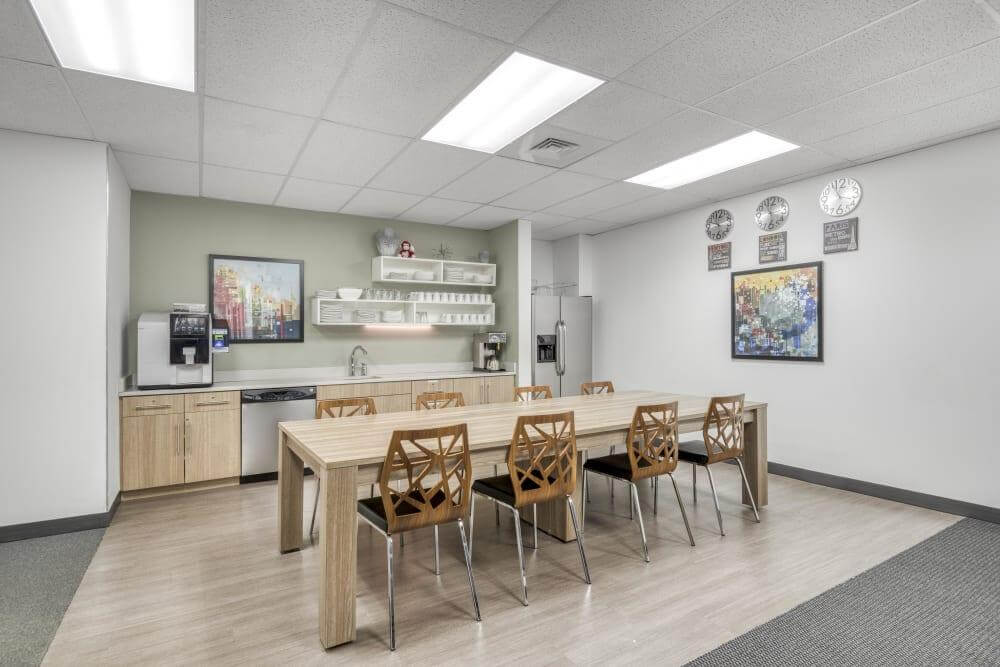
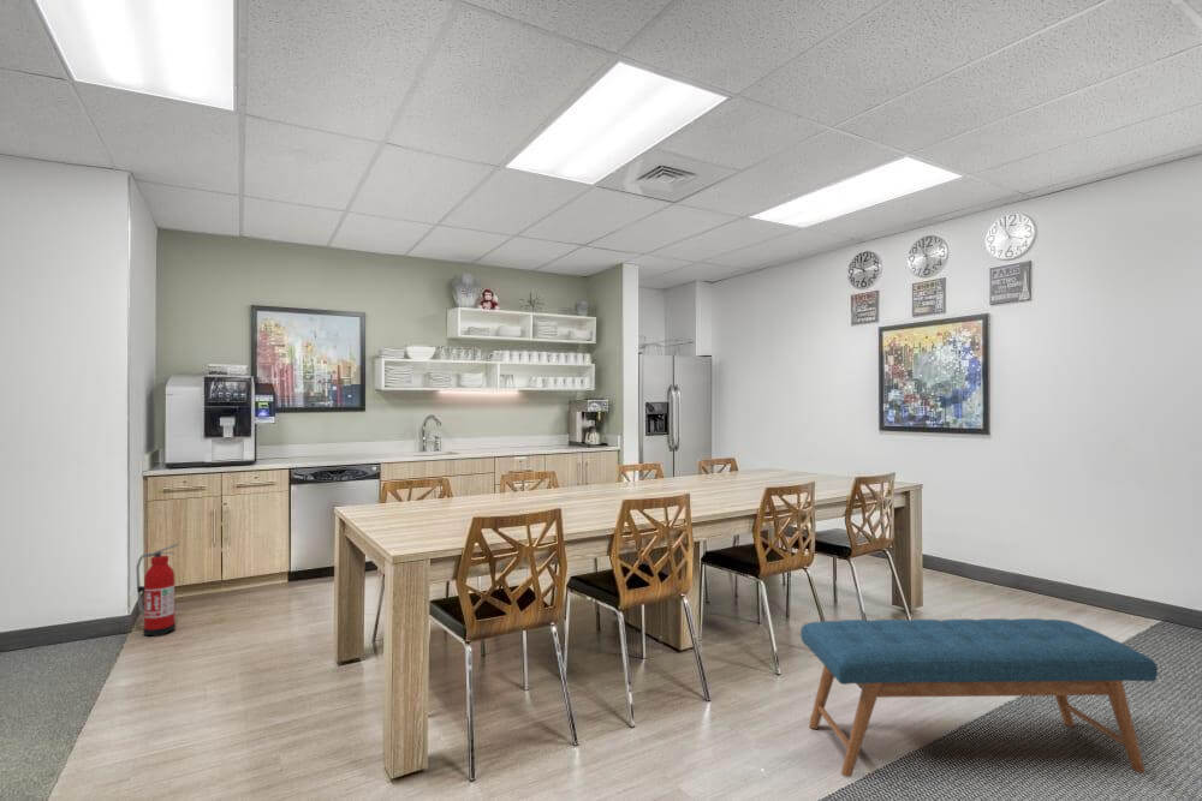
+ bench [799,617,1159,778]
+ fire extinguisher [136,543,180,638]
